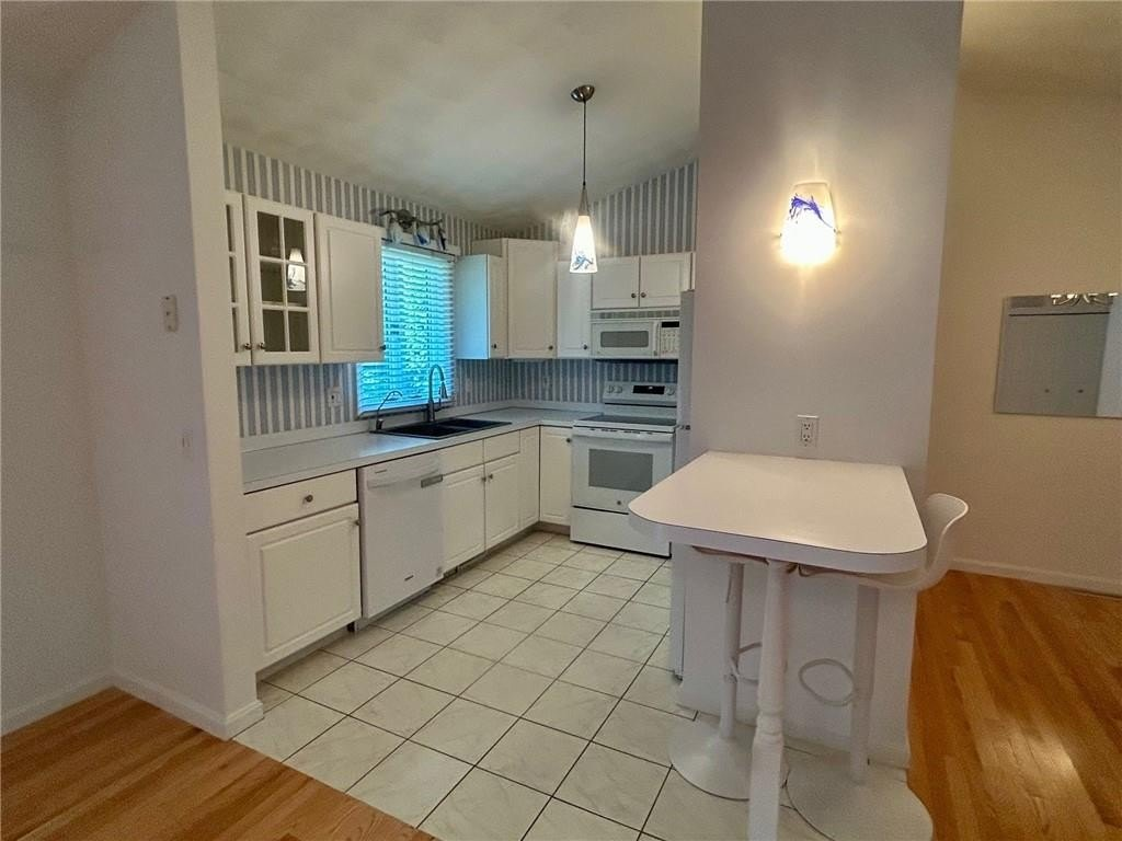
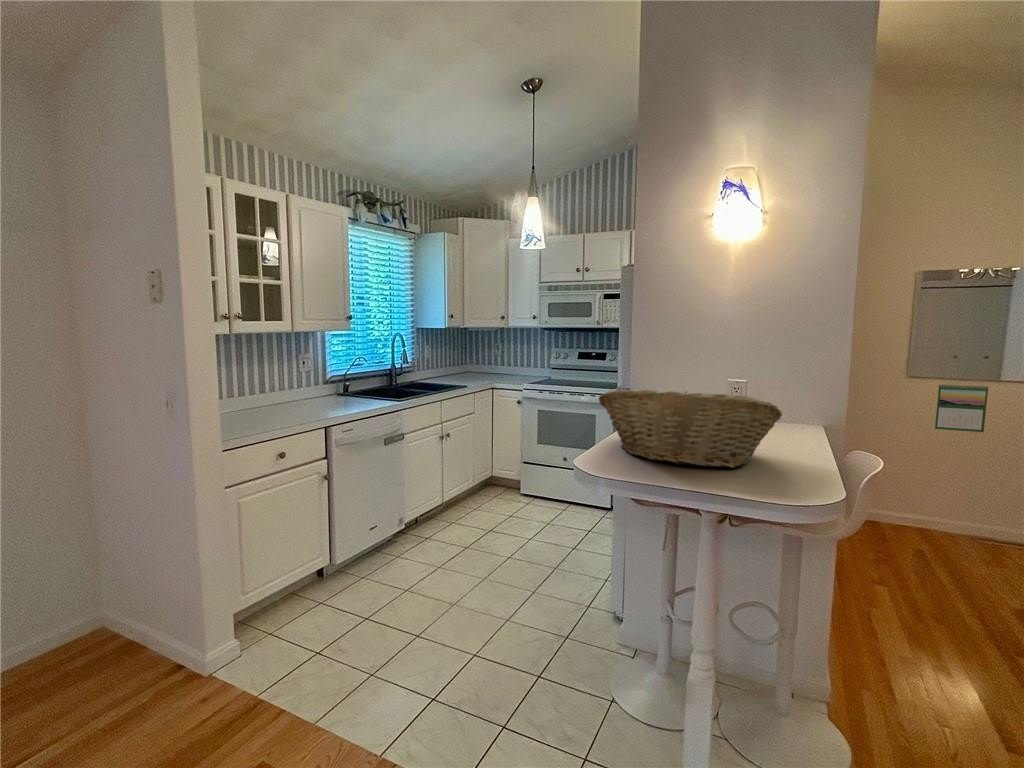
+ calendar [934,383,989,433]
+ fruit basket [598,388,783,469]
